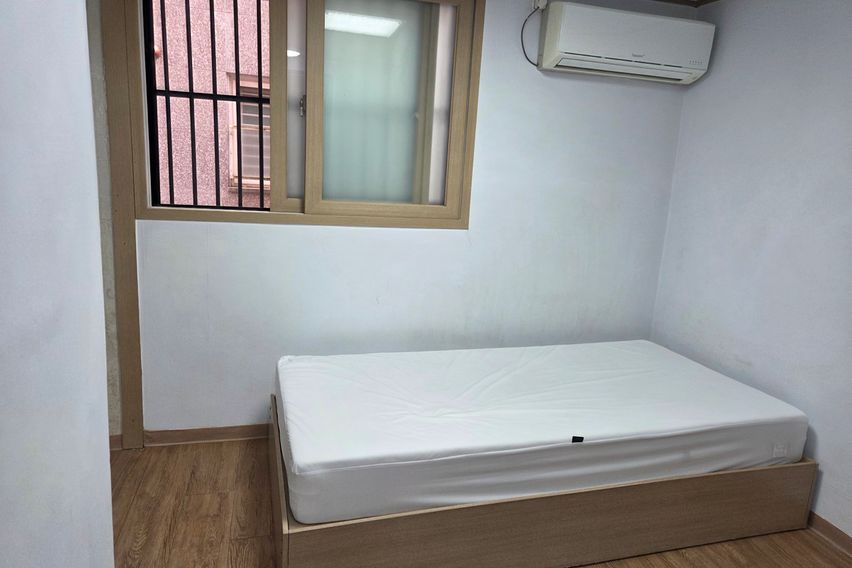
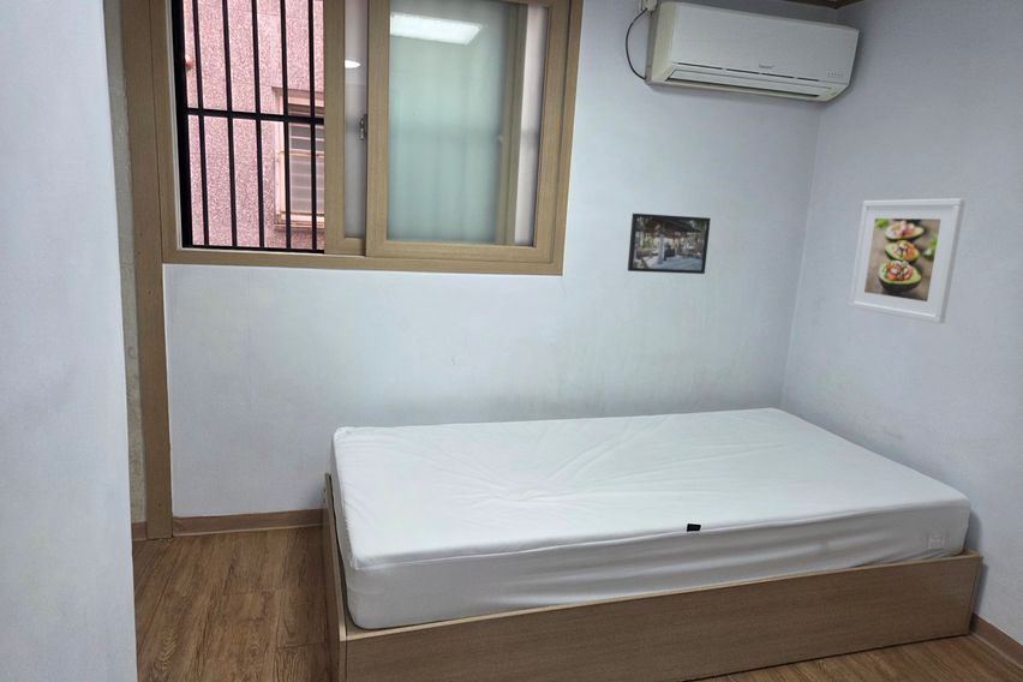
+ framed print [627,213,712,275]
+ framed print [848,197,967,324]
